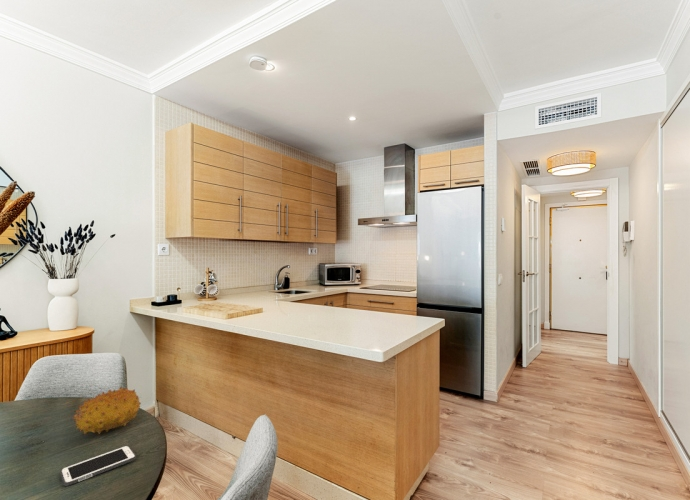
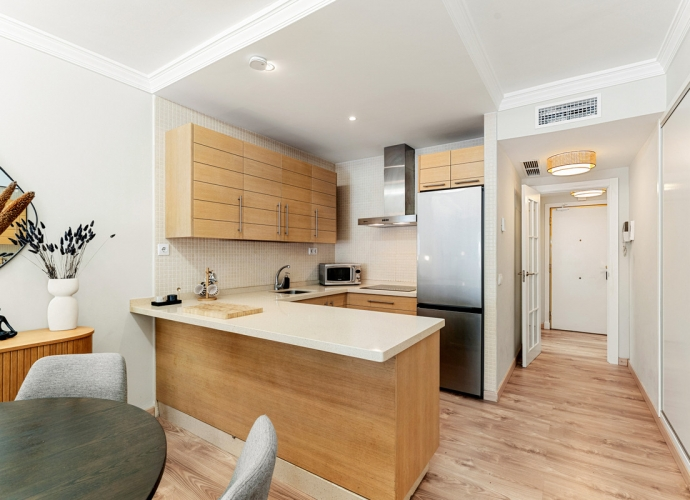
- cell phone [59,444,137,487]
- fruit [71,386,142,435]
